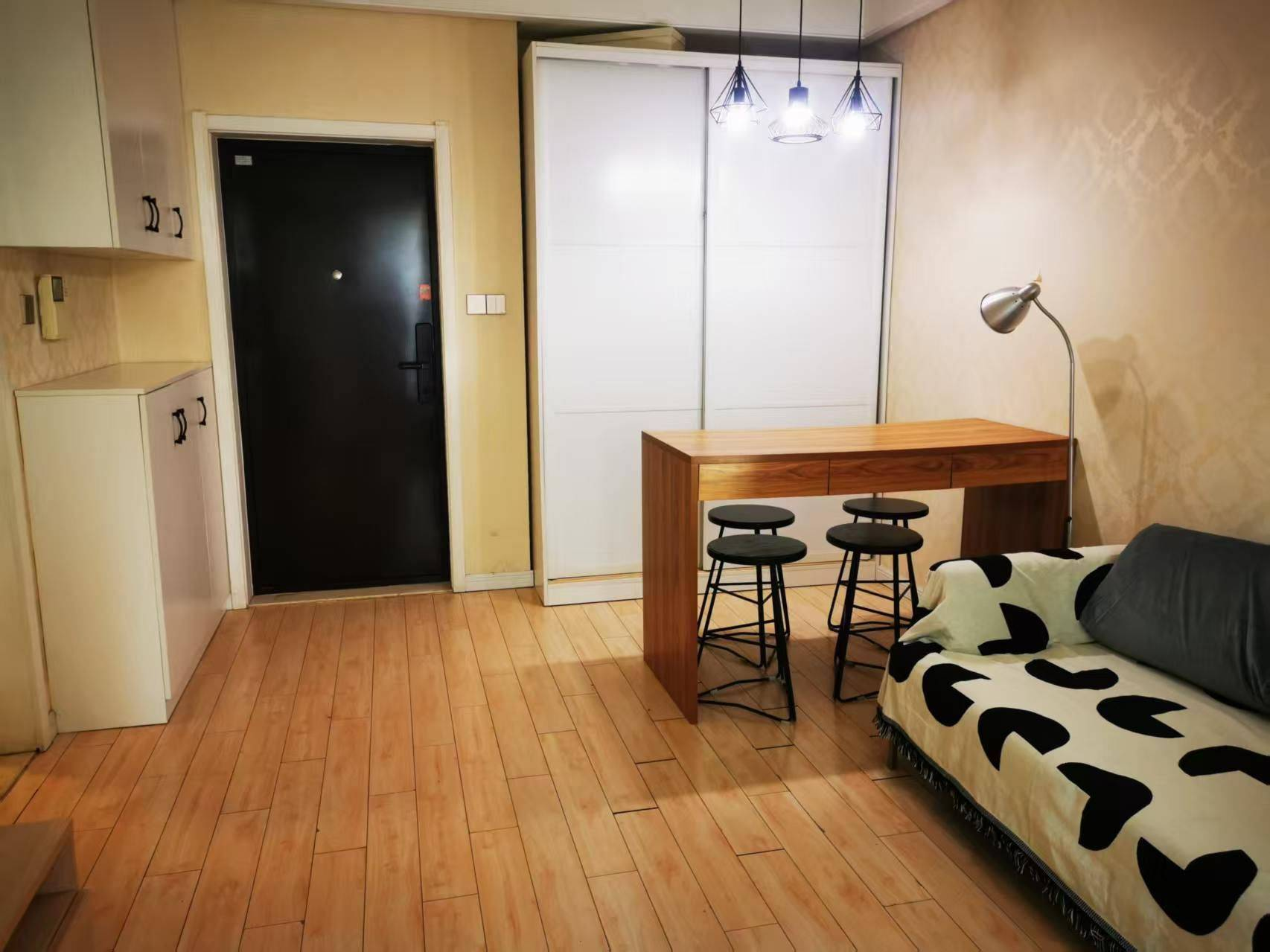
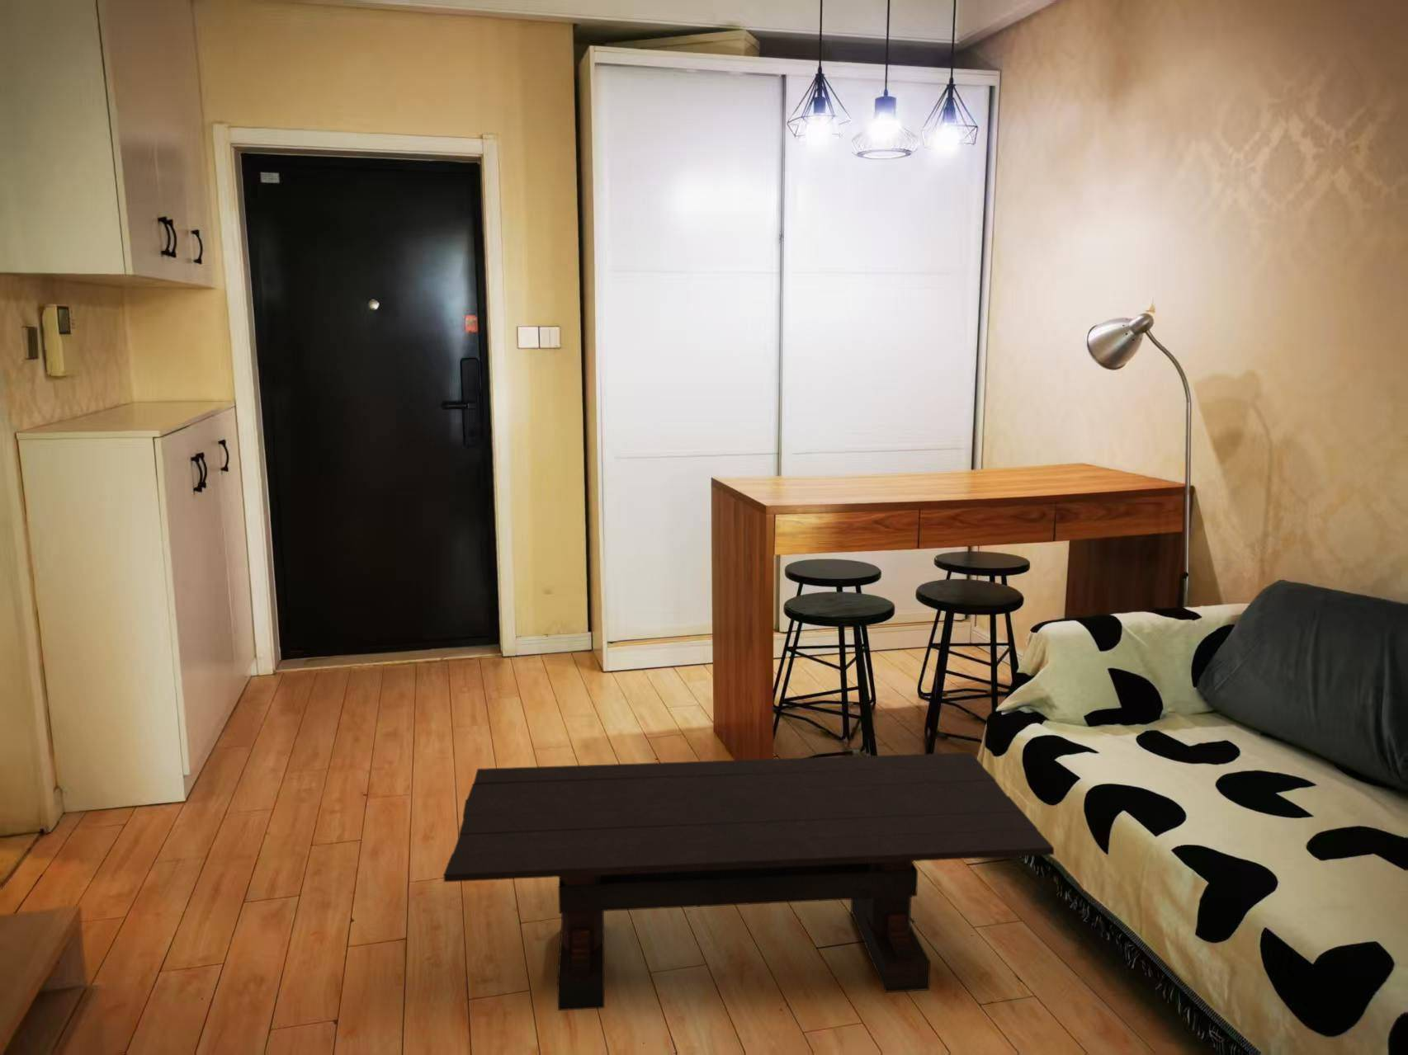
+ coffee table [443,751,1054,1012]
